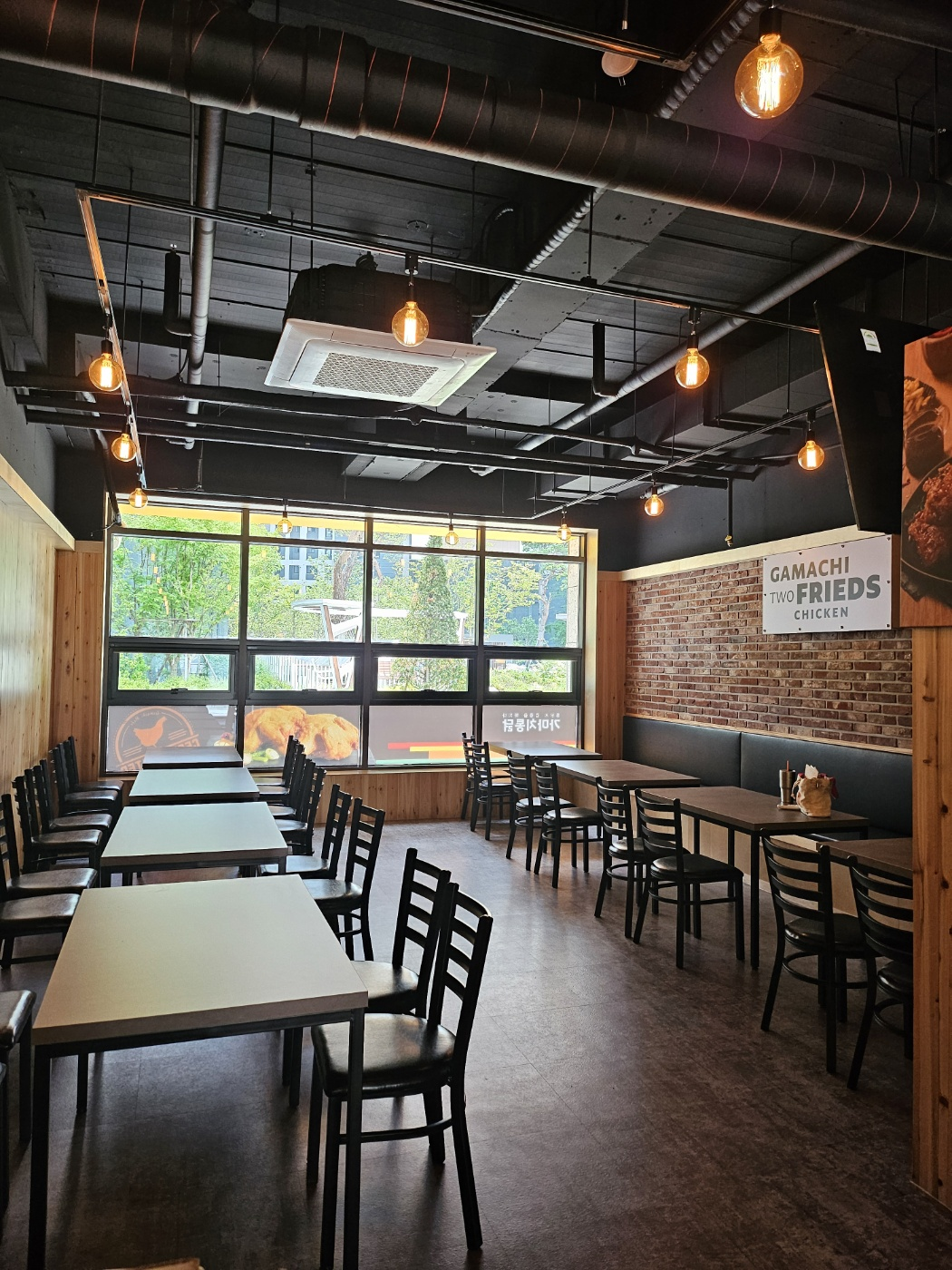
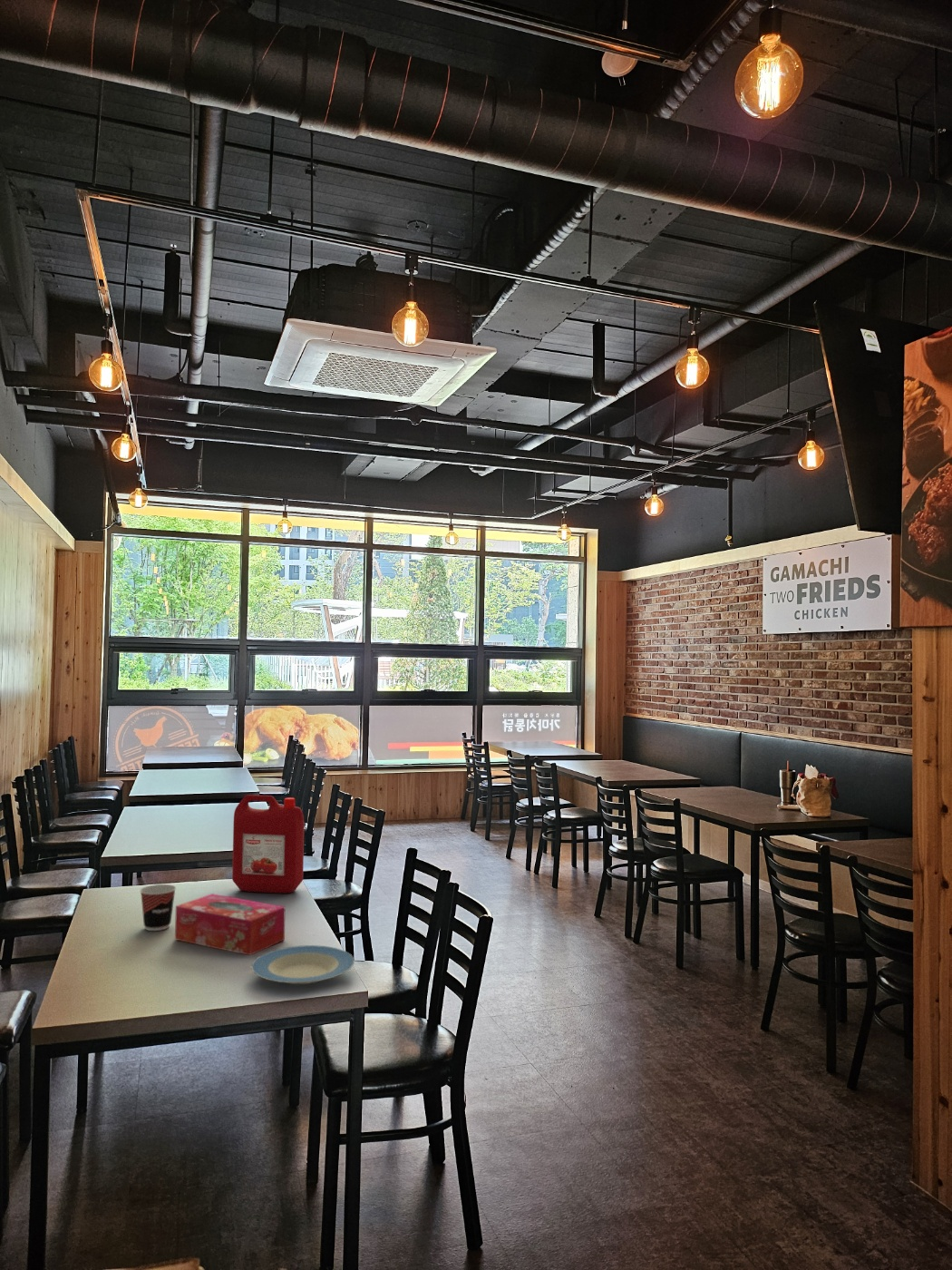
+ tissue box [174,893,287,956]
+ plate [250,944,355,985]
+ cup [140,884,177,932]
+ ketchup jug [231,794,305,894]
